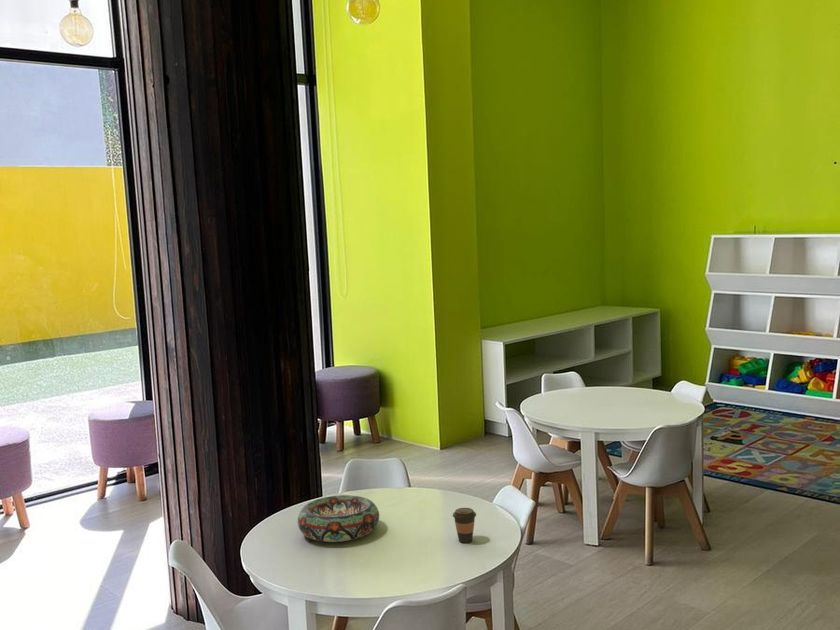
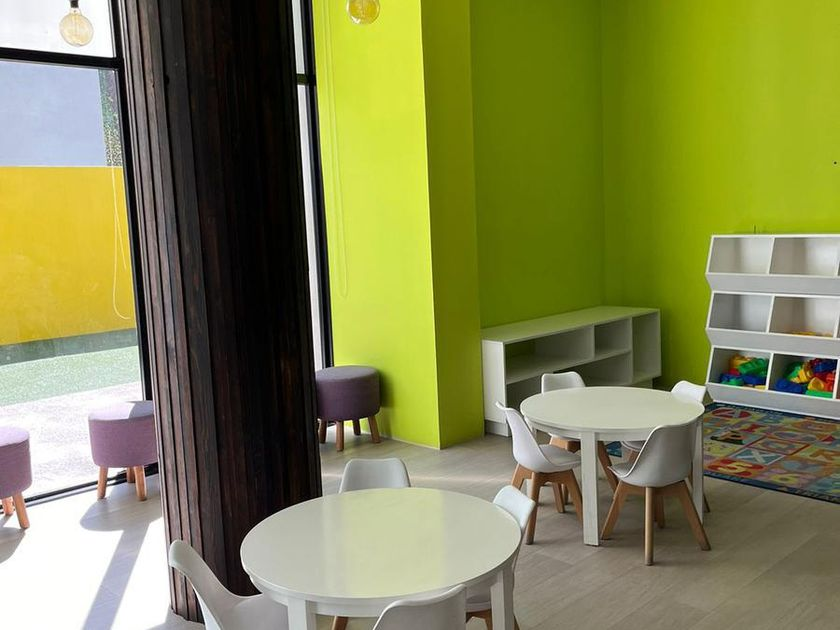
- decorative bowl [297,494,380,543]
- coffee cup [452,507,477,544]
